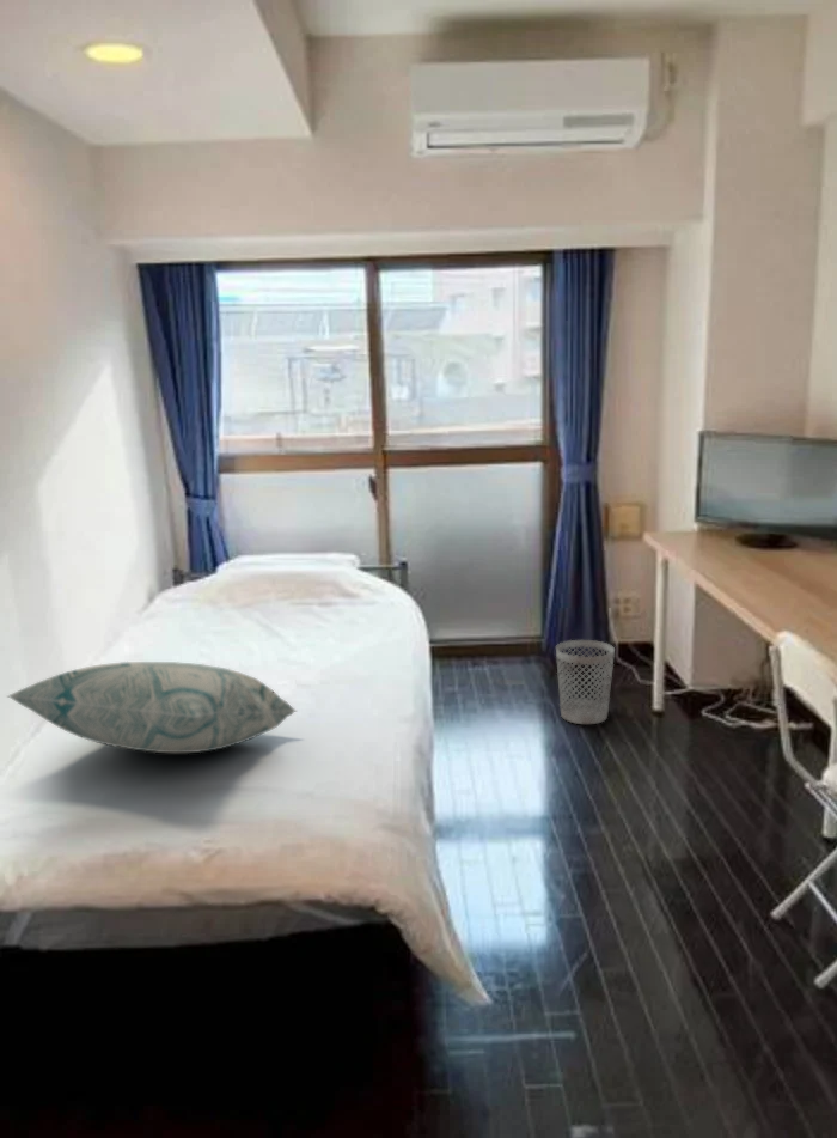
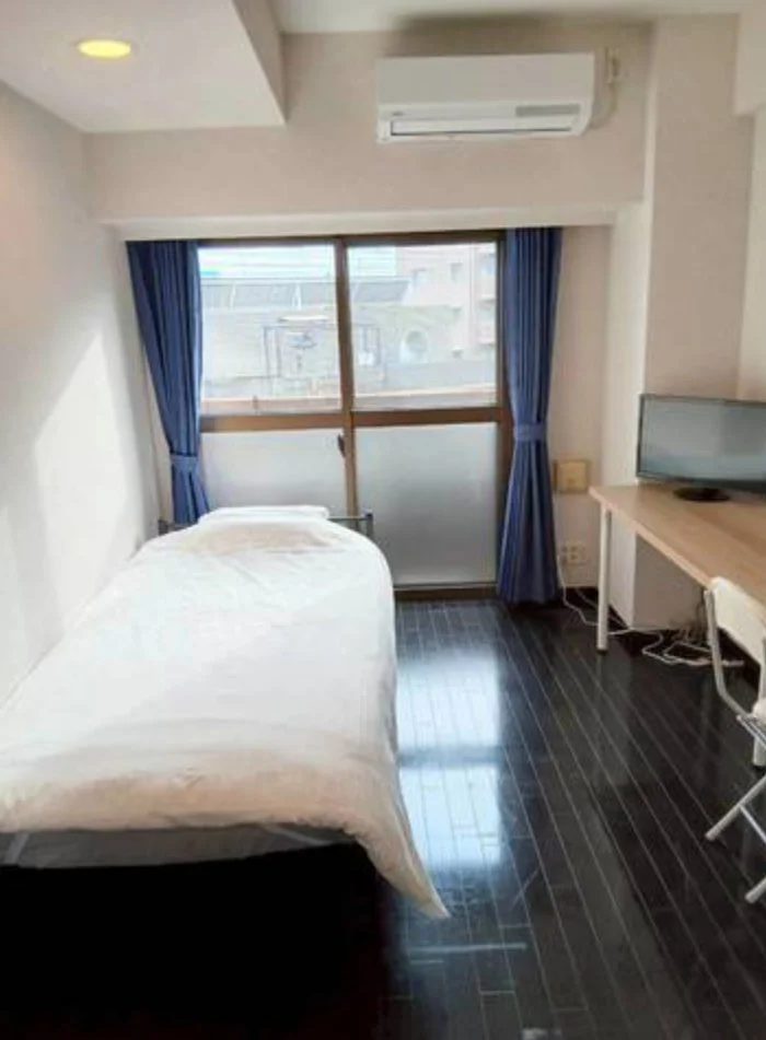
- wastebasket [555,639,616,725]
- decorative pillow [5,661,298,754]
